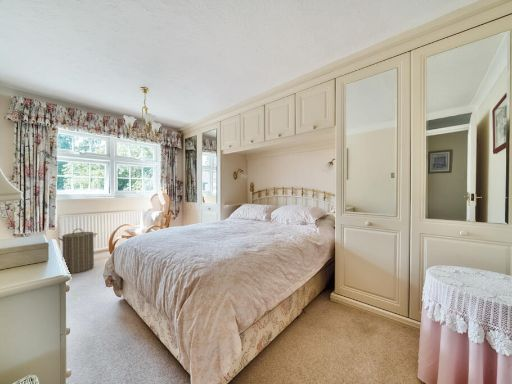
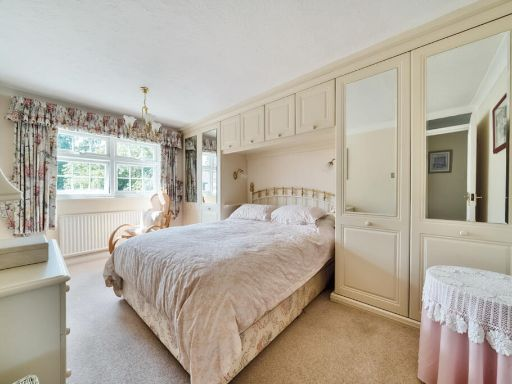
- laundry hamper [57,228,98,274]
